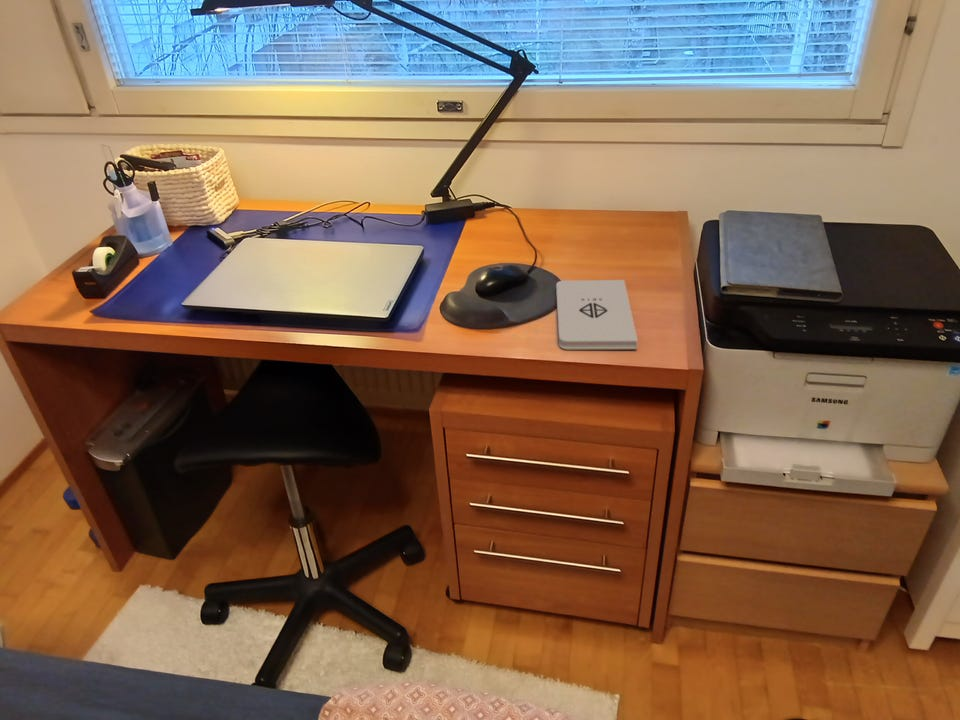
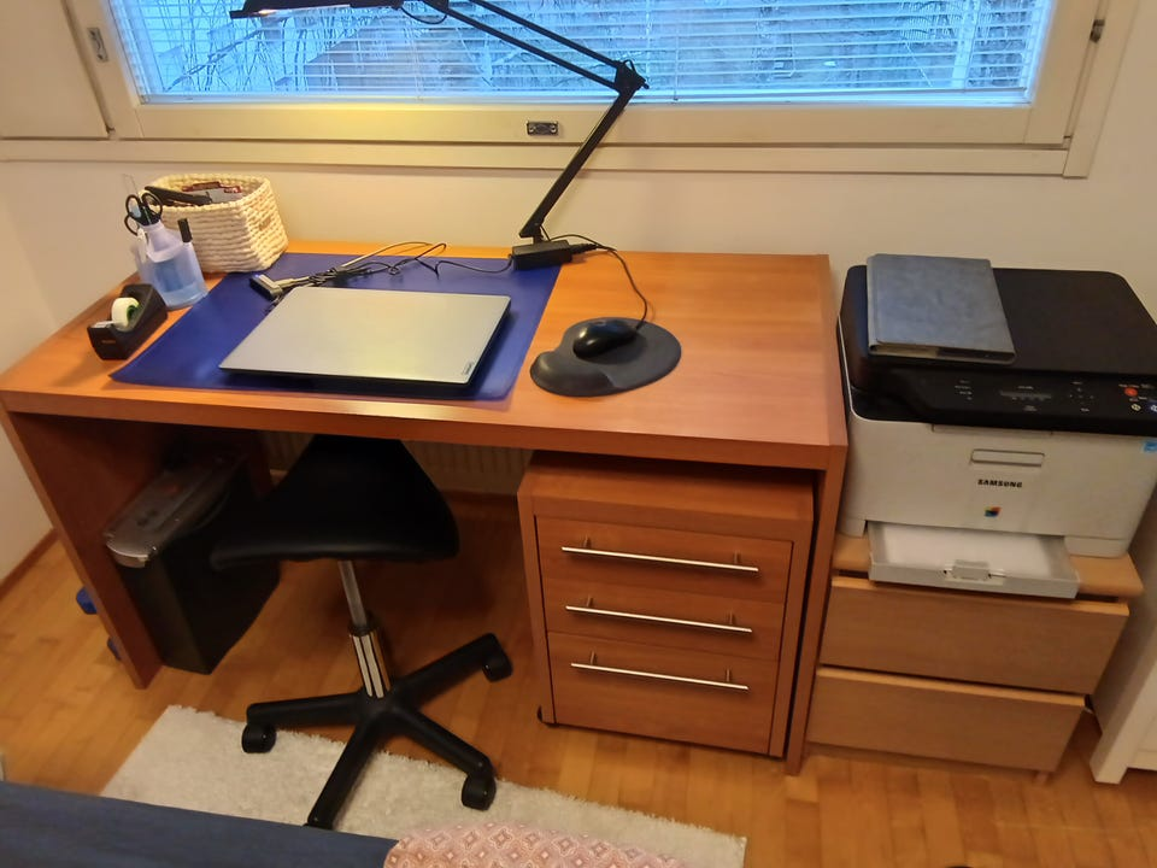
- notepad [555,279,639,350]
